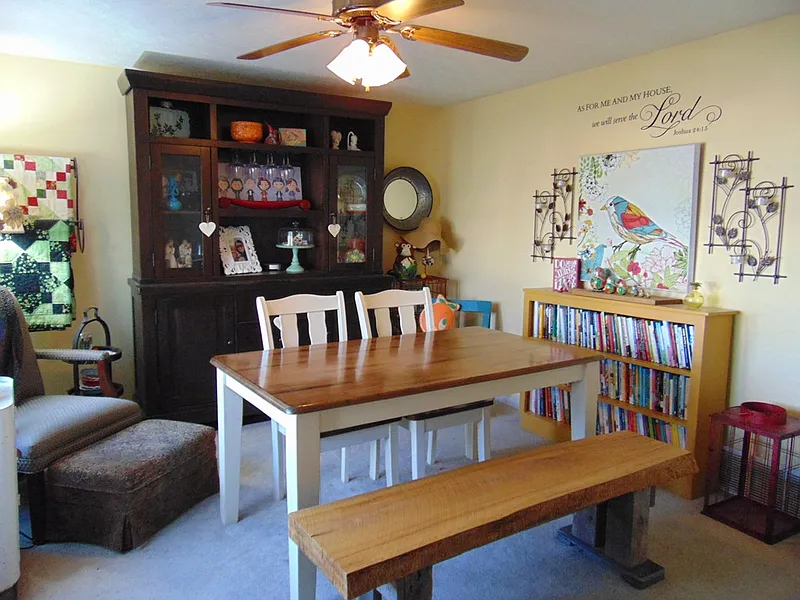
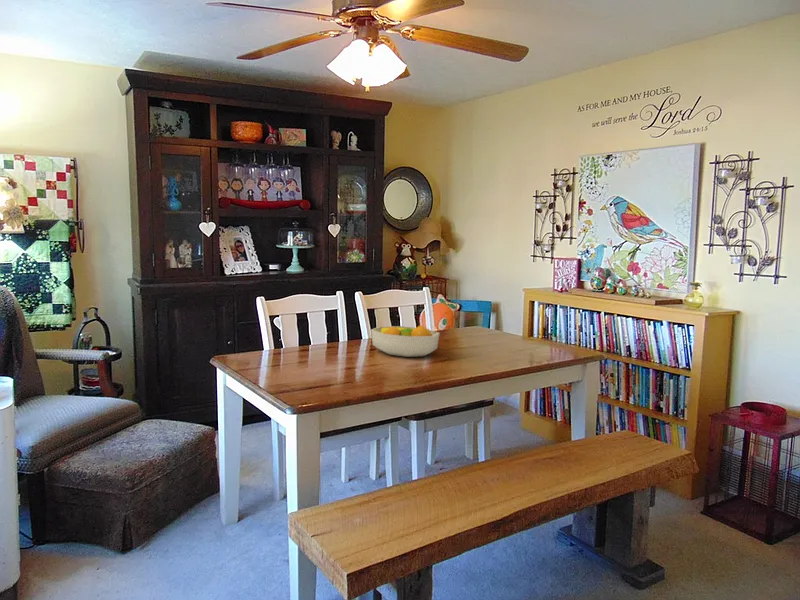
+ fruit bowl [370,324,441,358]
